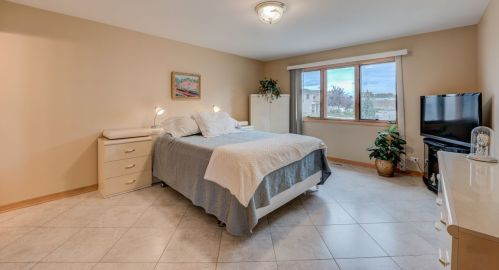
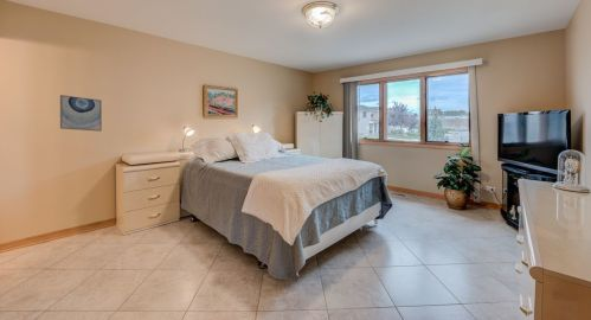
+ wall art [59,94,103,133]
